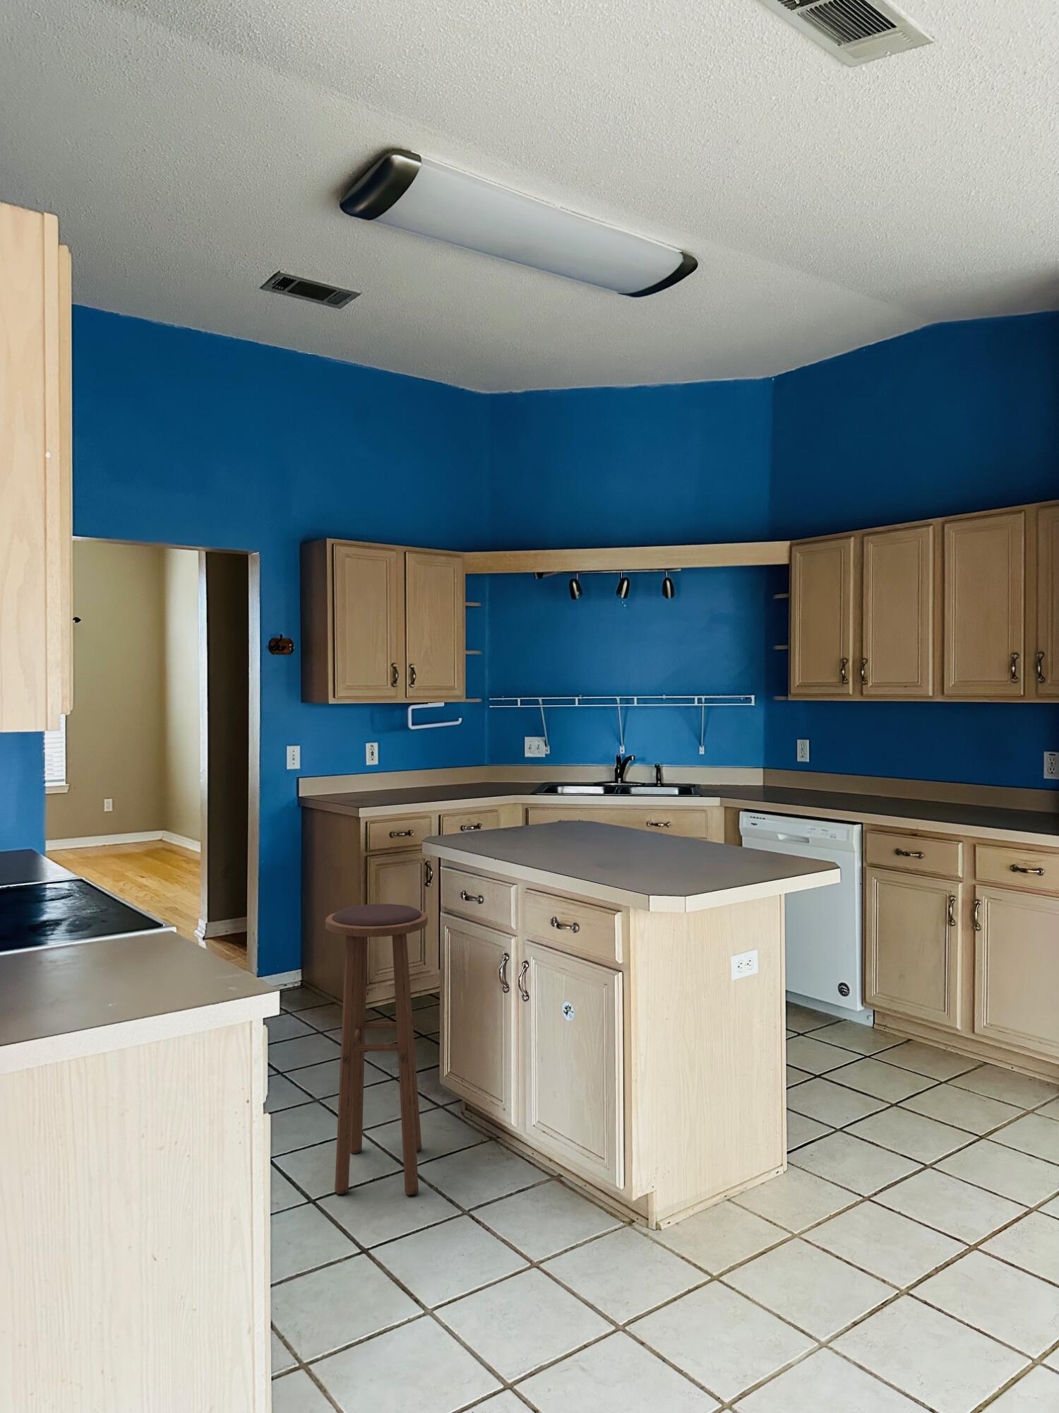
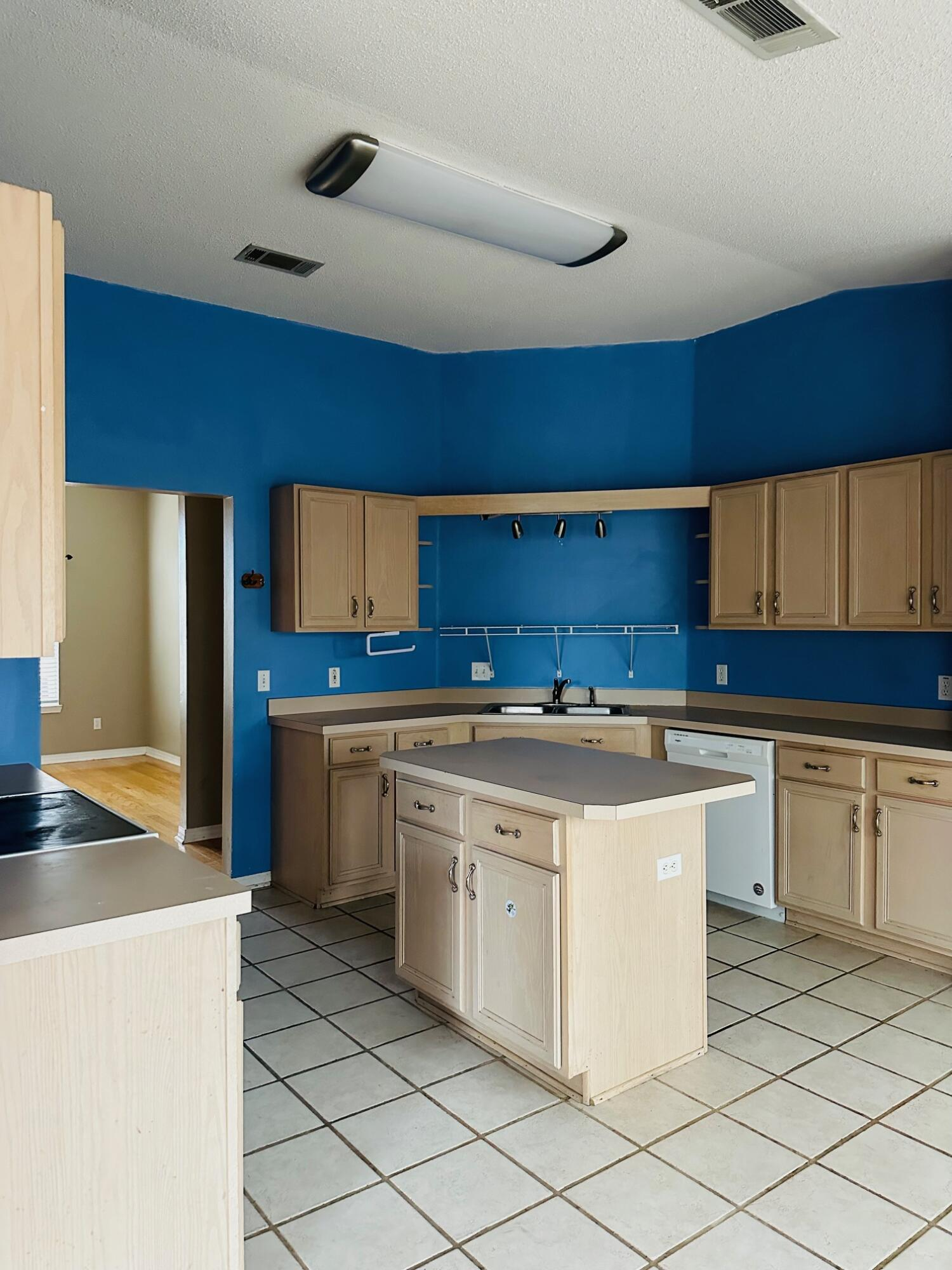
- stool [325,903,428,1195]
